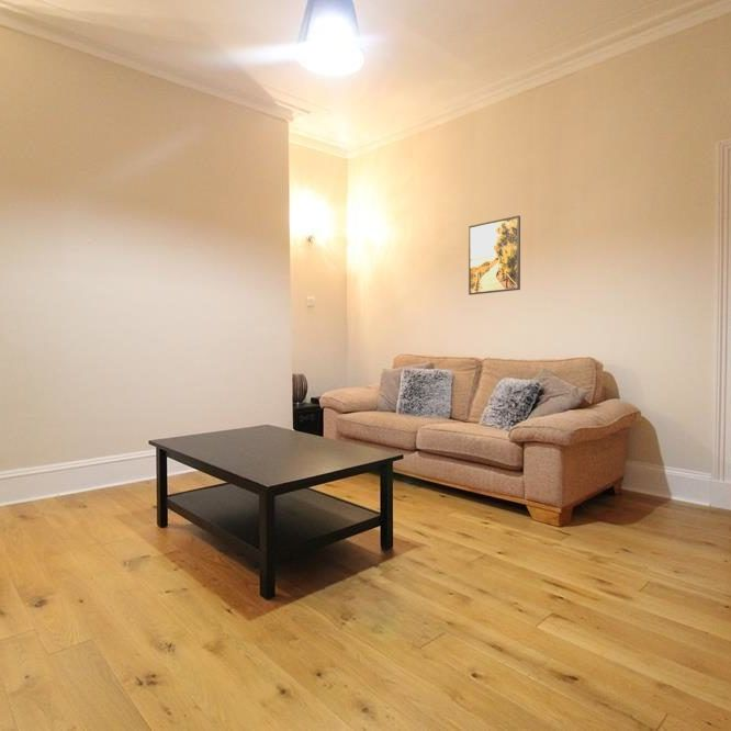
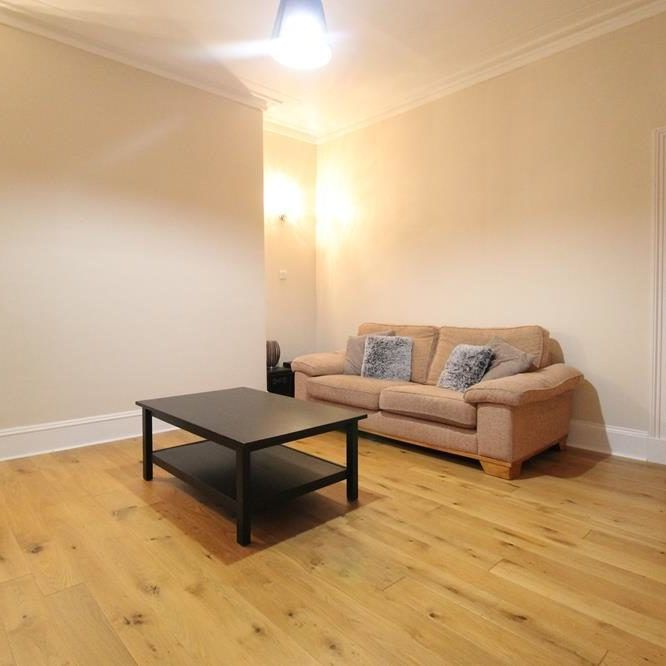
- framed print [468,214,521,296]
